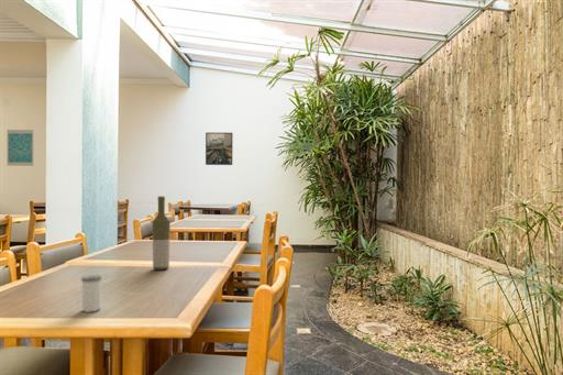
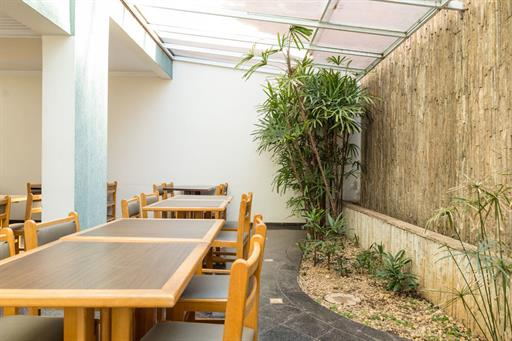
- wall art [5,129,35,167]
- bottle [152,196,172,272]
- salt shaker [80,274,103,313]
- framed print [205,132,234,166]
